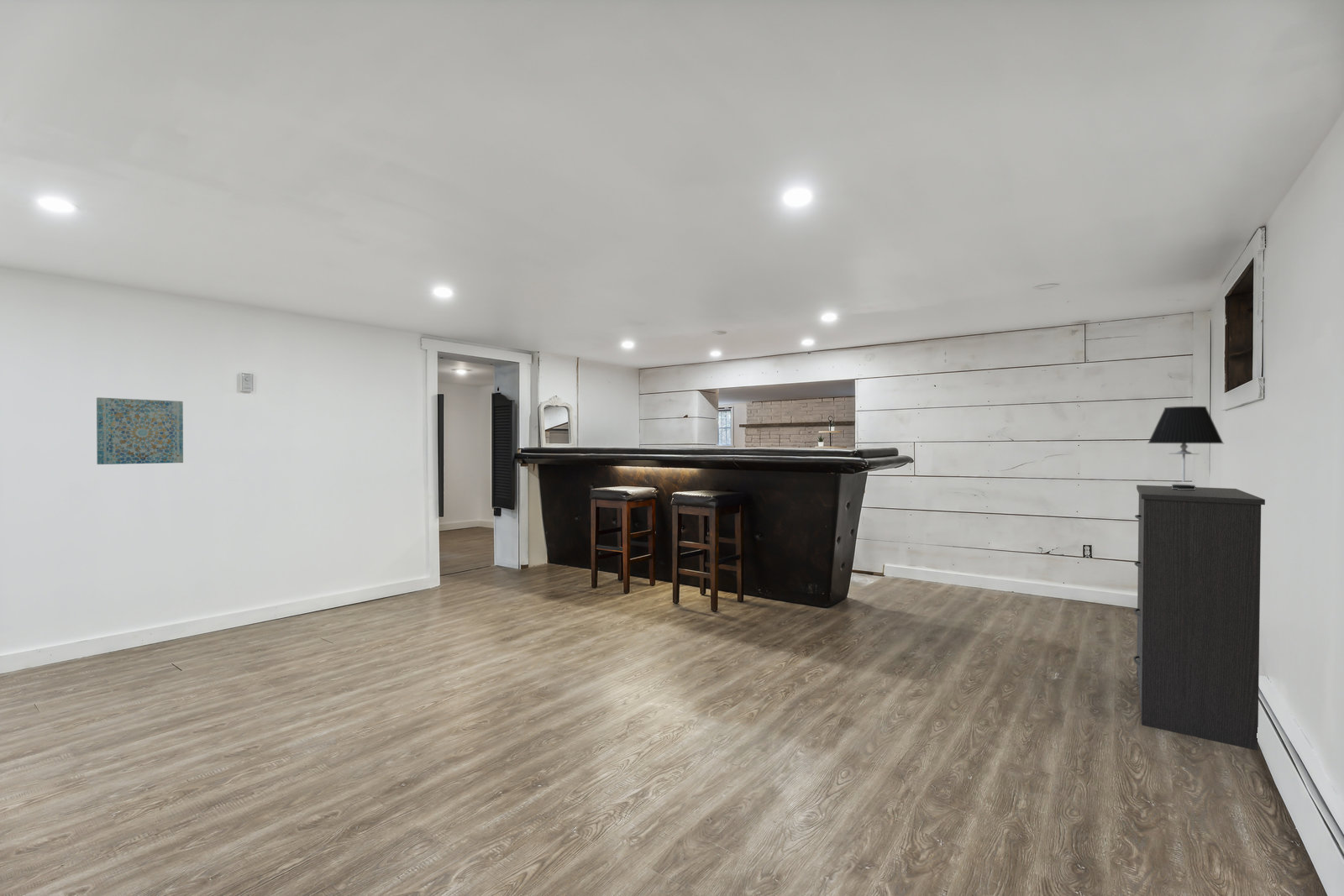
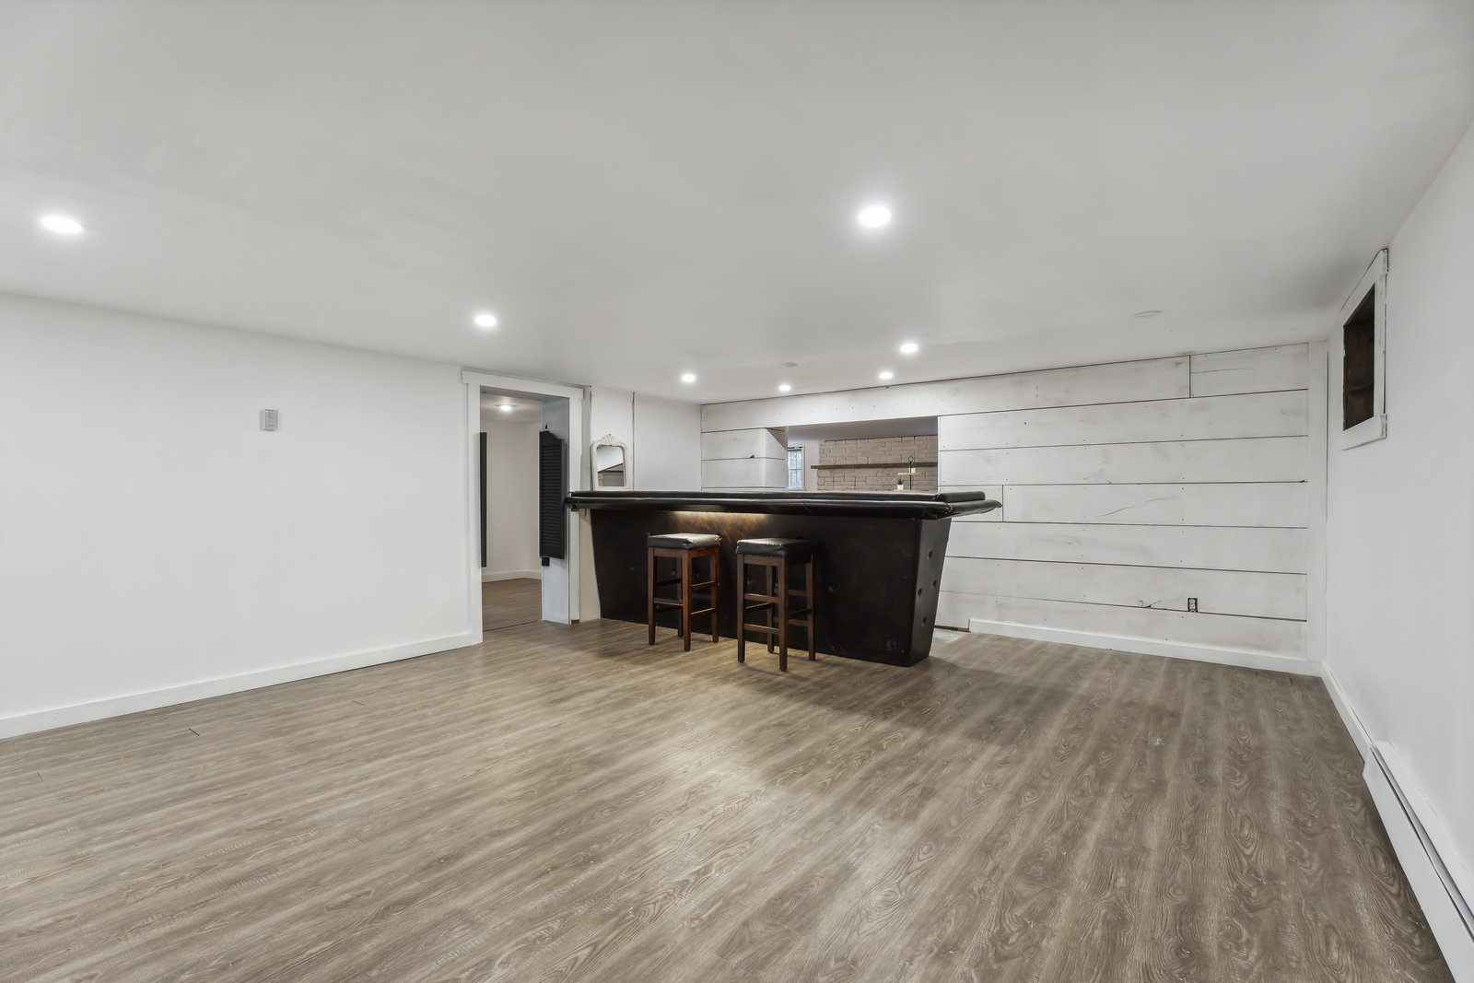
- wall art [96,396,184,465]
- dresser [1132,485,1266,752]
- table lamp [1147,406,1225,490]
